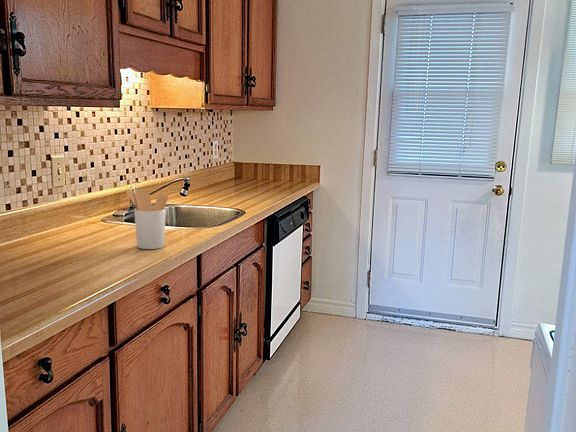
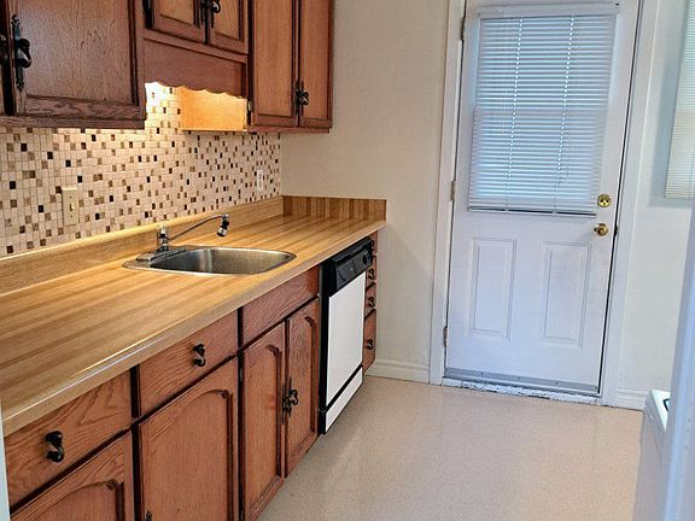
- utensil holder [125,188,169,250]
